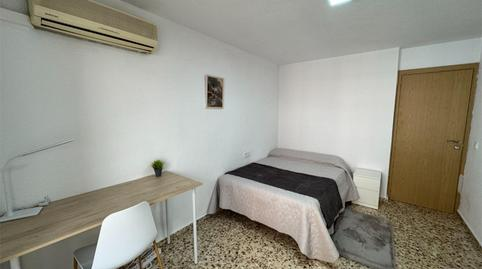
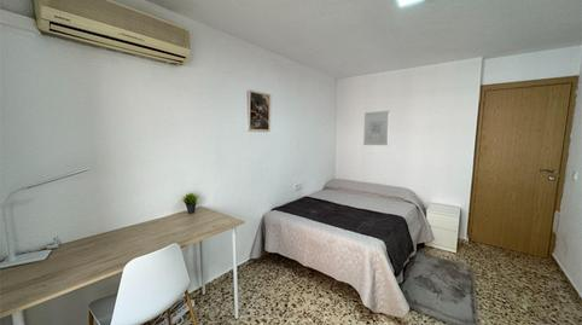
+ wall art [362,110,390,146]
